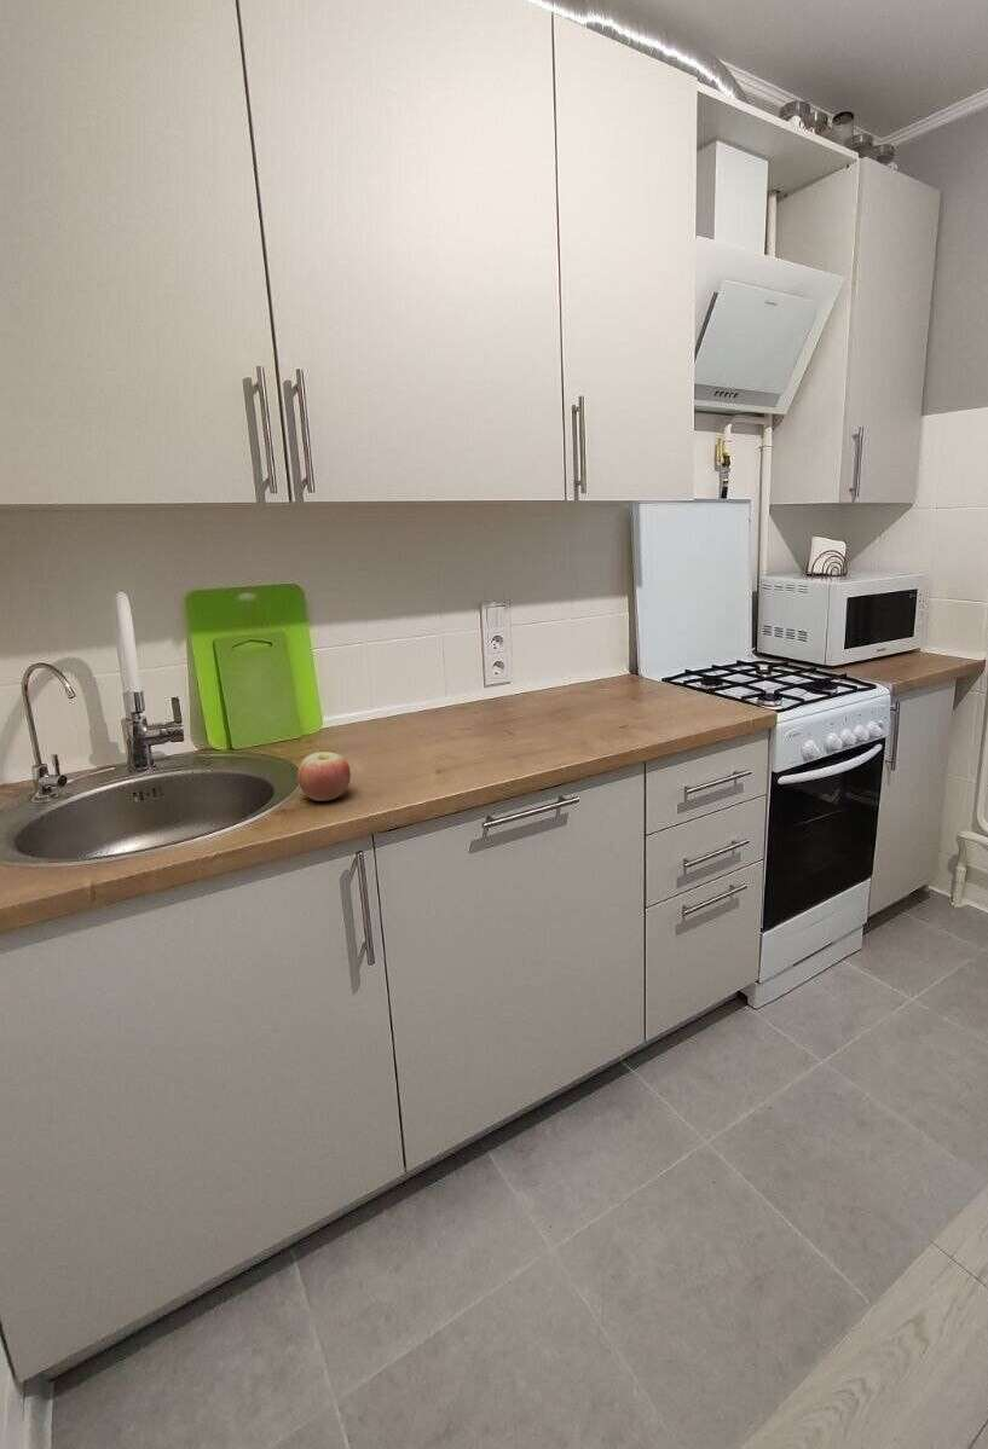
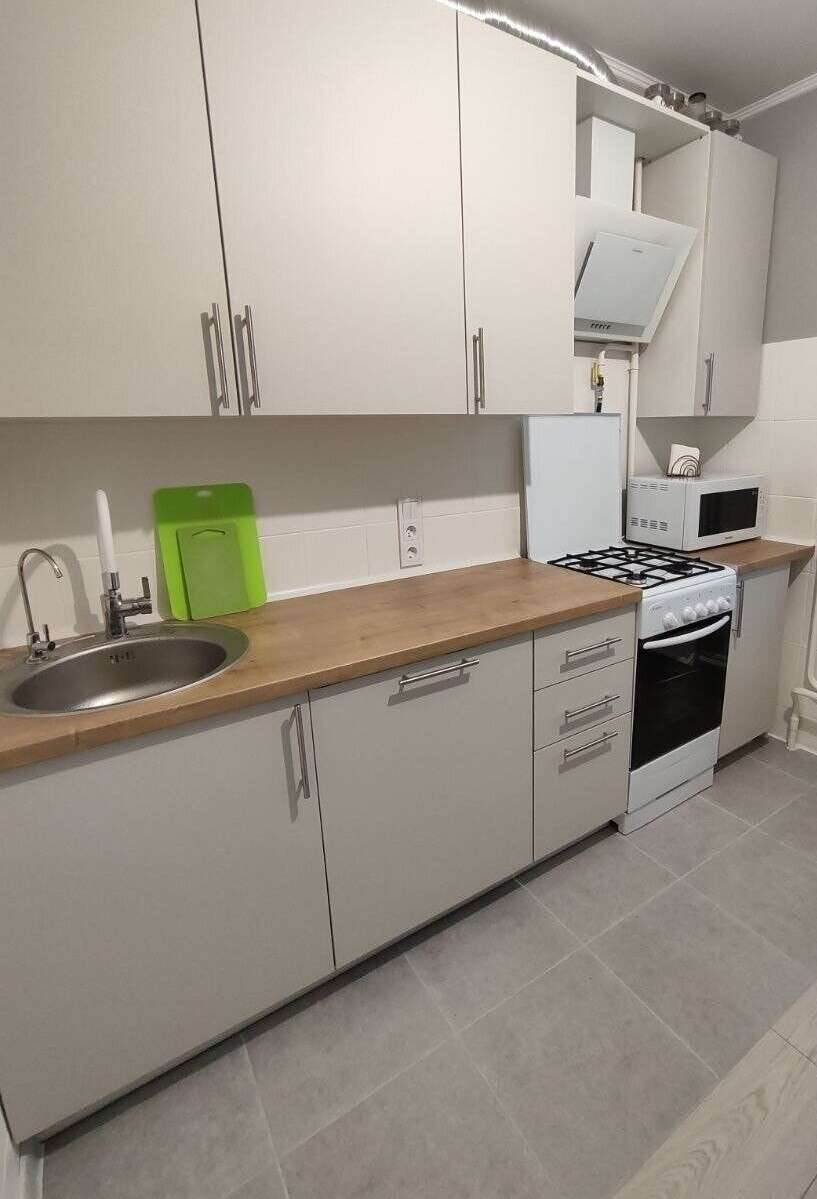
- apple [297,750,352,802]
